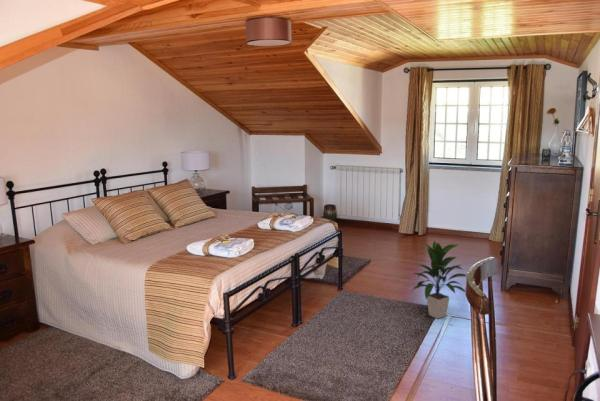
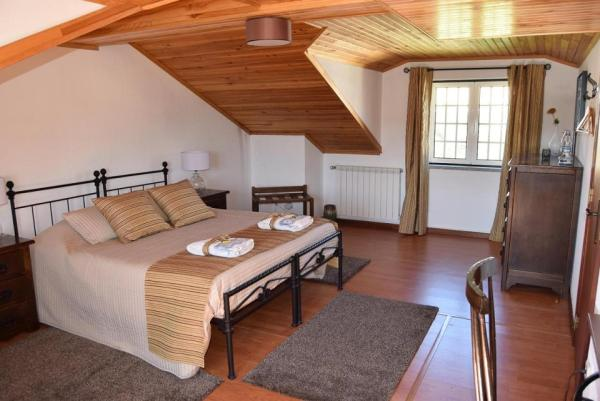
- indoor plant [410,240,467,320]
